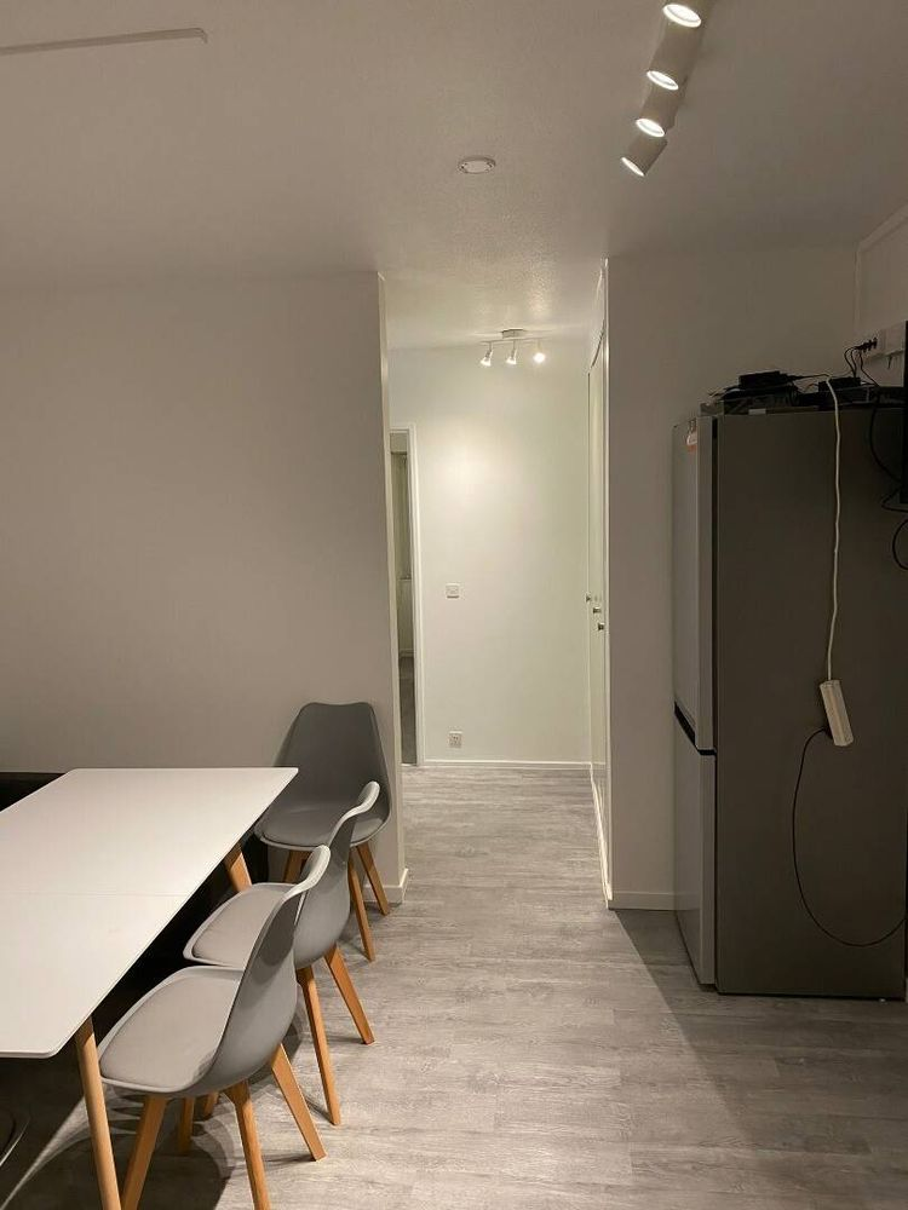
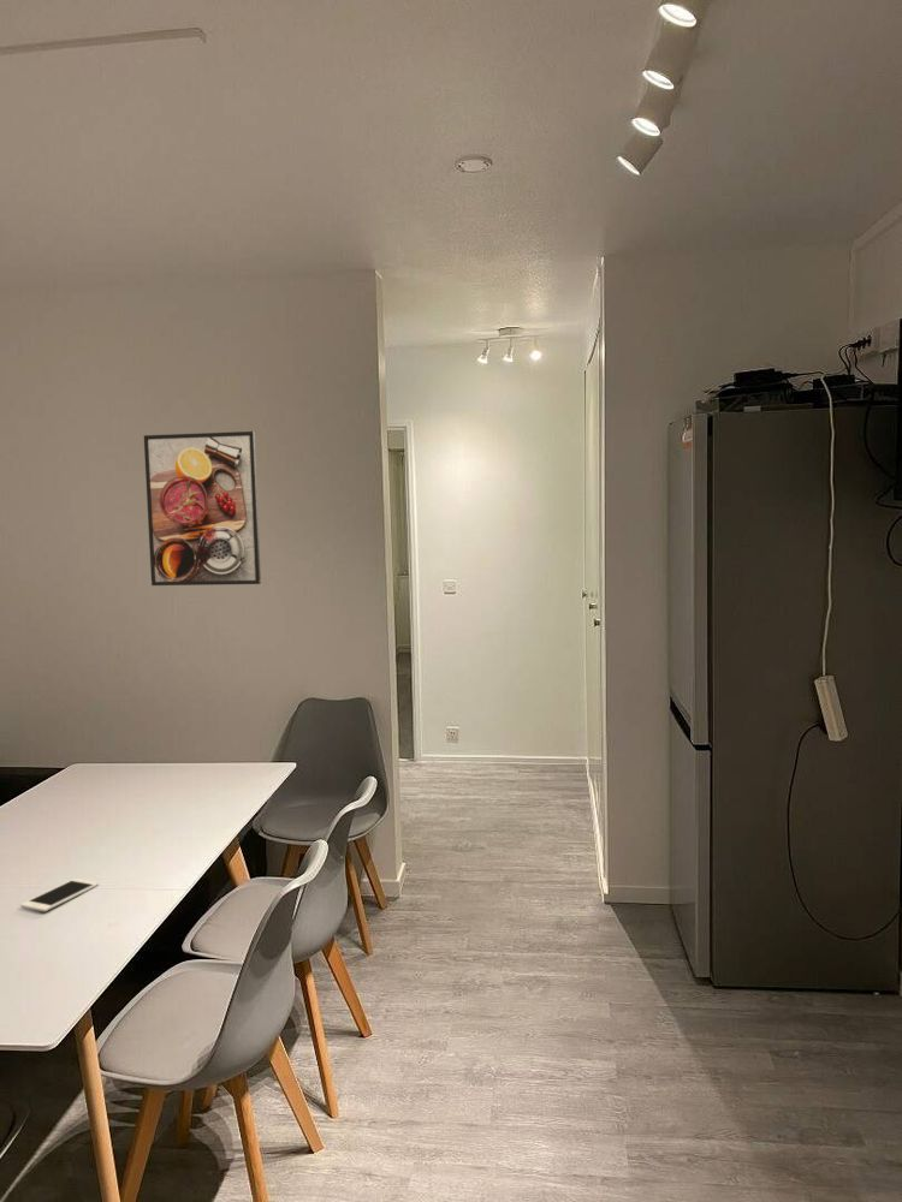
+ cell phone [19,877,100,912]
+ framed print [143,430,262,587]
